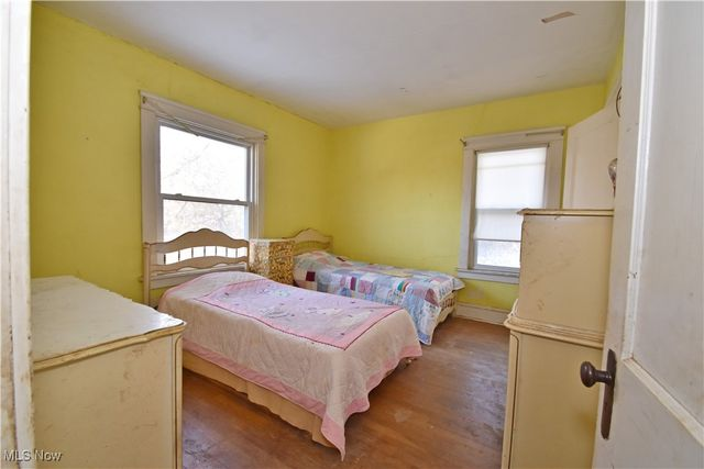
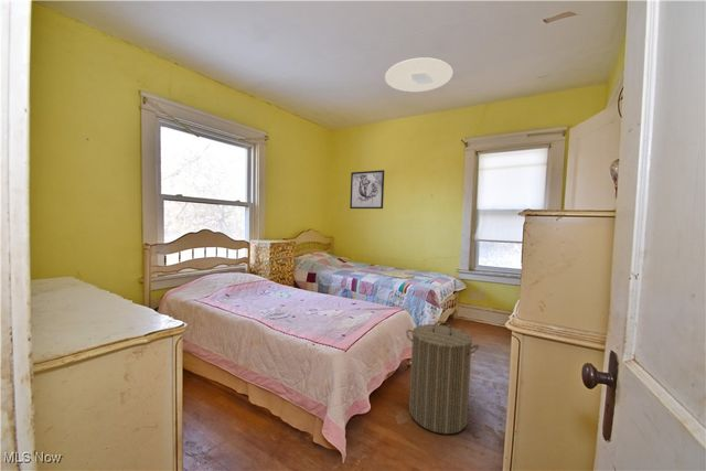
+ ceiling light [384,56,454,93]
+ wall art [349,169,385,210]
+ laundry hamper [405,320,480,435]
